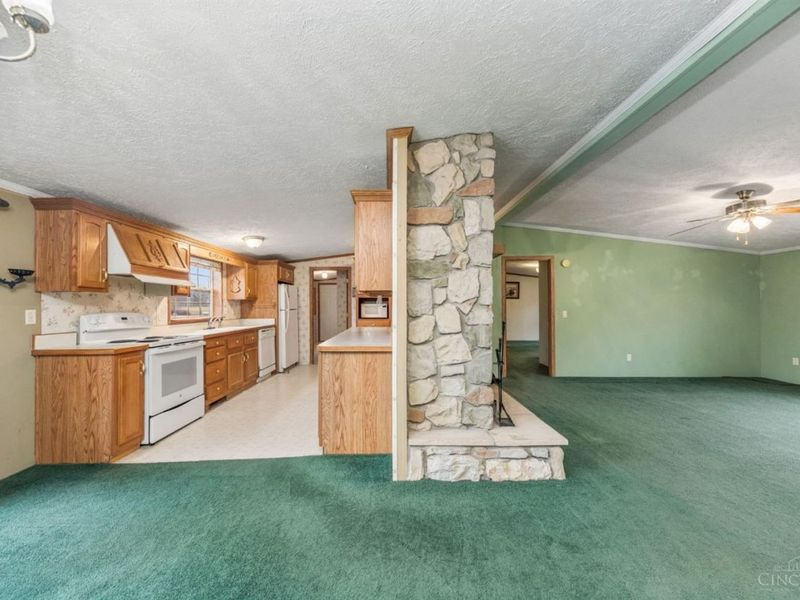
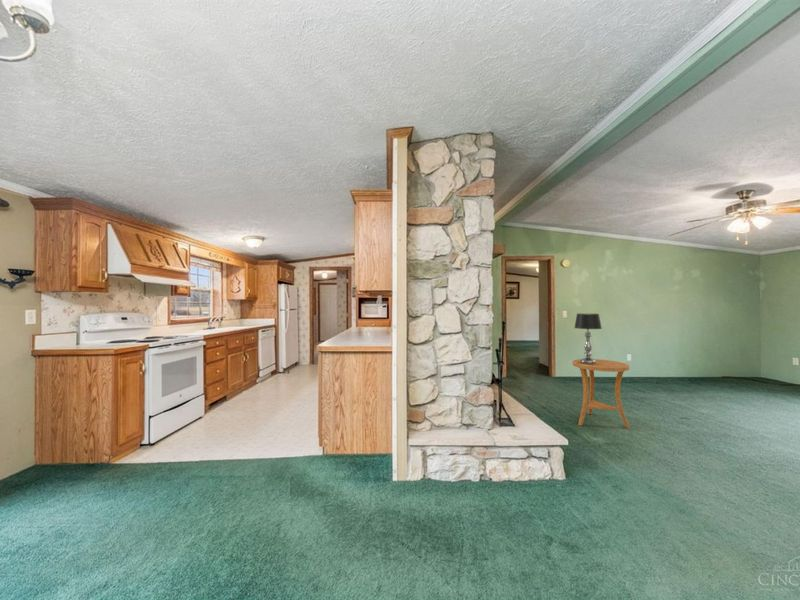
+ side table [572,358,631,429]
+ table lamp [574,313,603,364]
